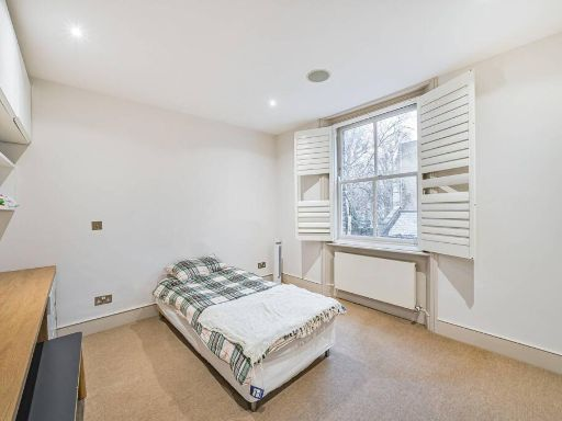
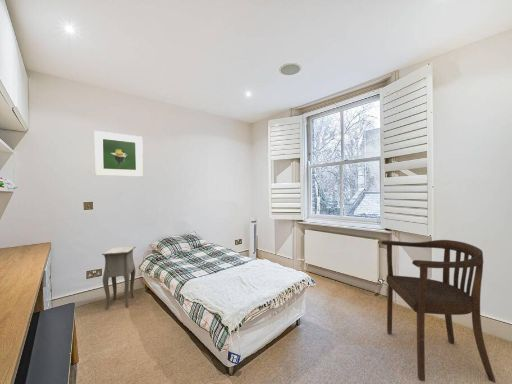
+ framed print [93,130,144,178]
+ side table [101,245,140,310]
+ armchair [380,239,496,384]
